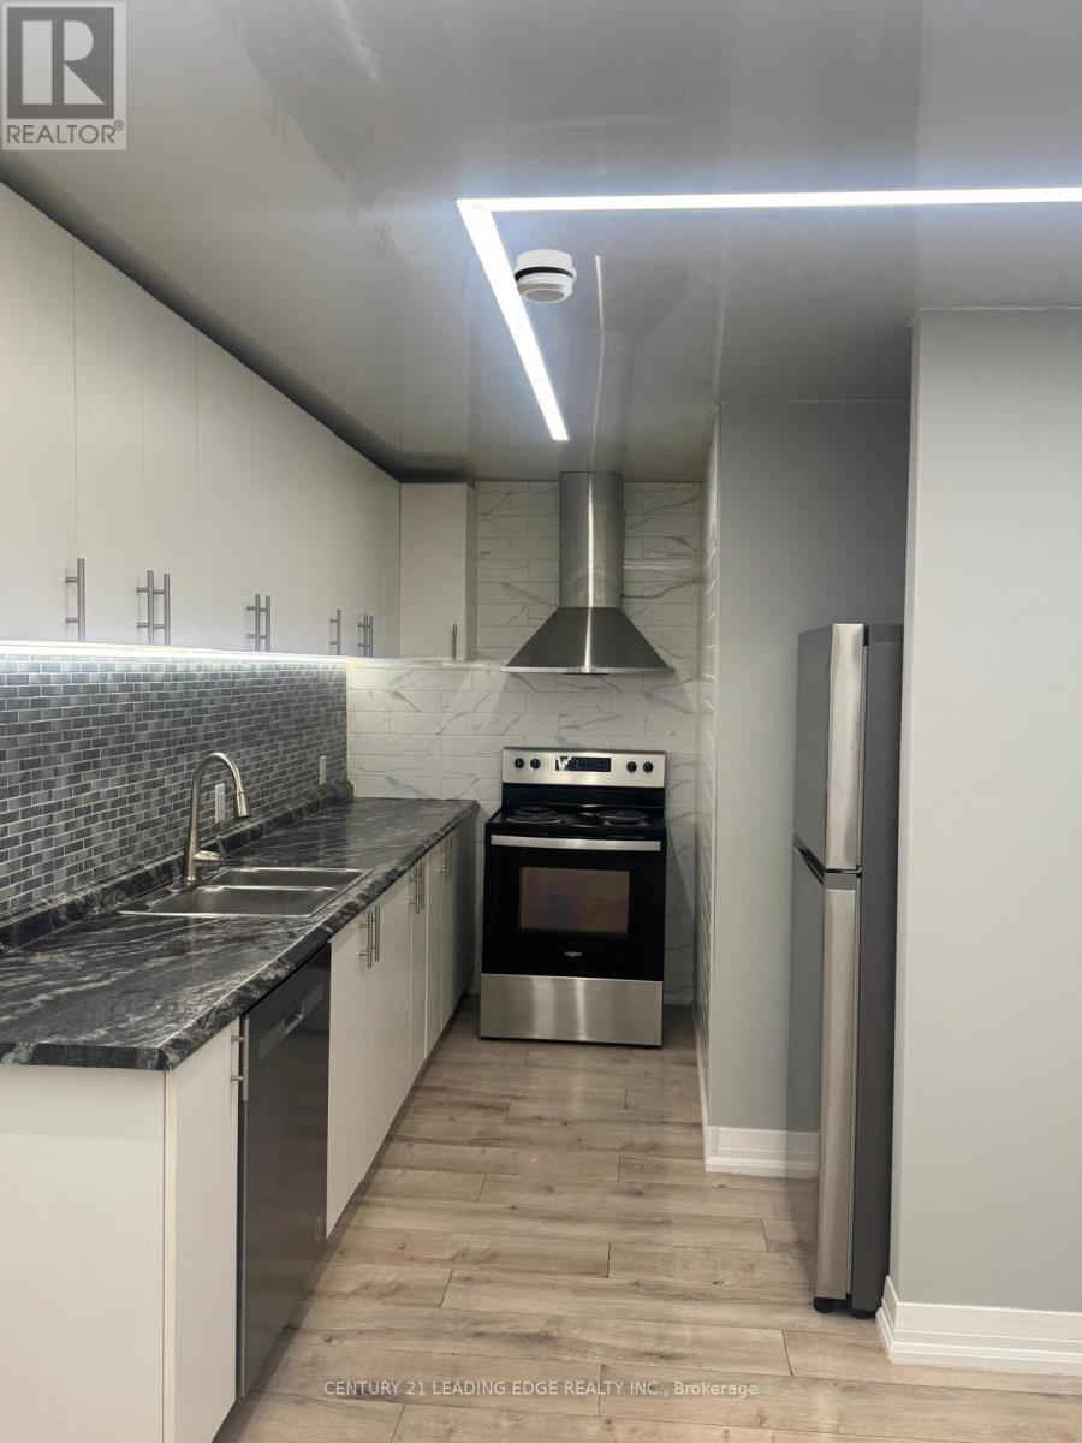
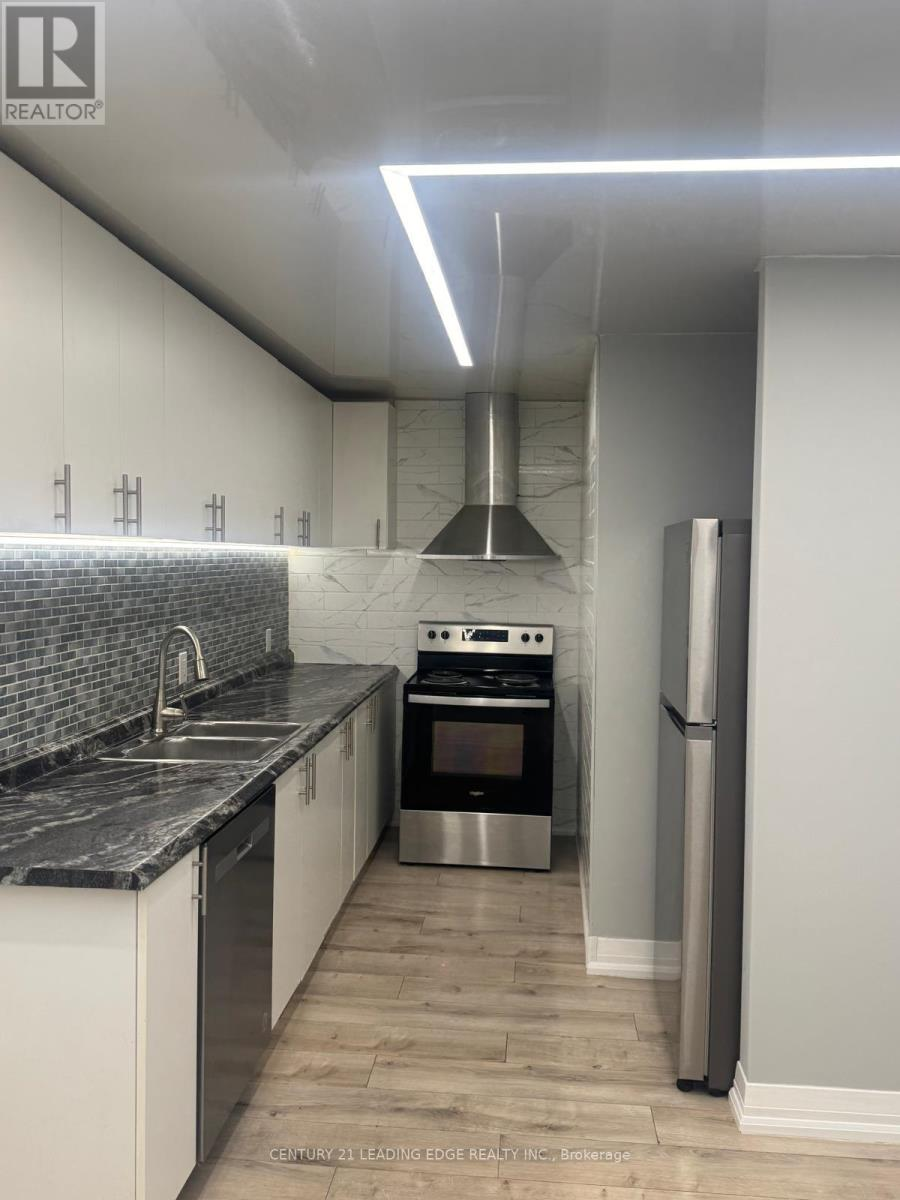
- smoke detector [512,249,577,304]
